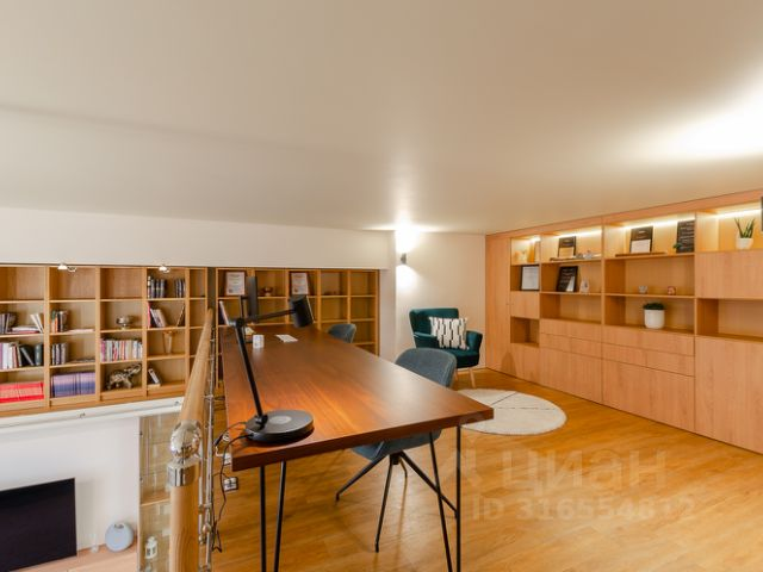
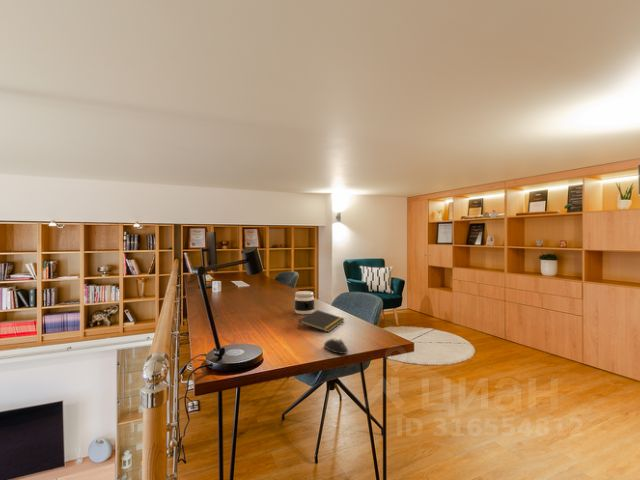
+ jar [294,290,315,315]
+ mouse [323,337,349,355]
+ notepad [297,309,346,333]
